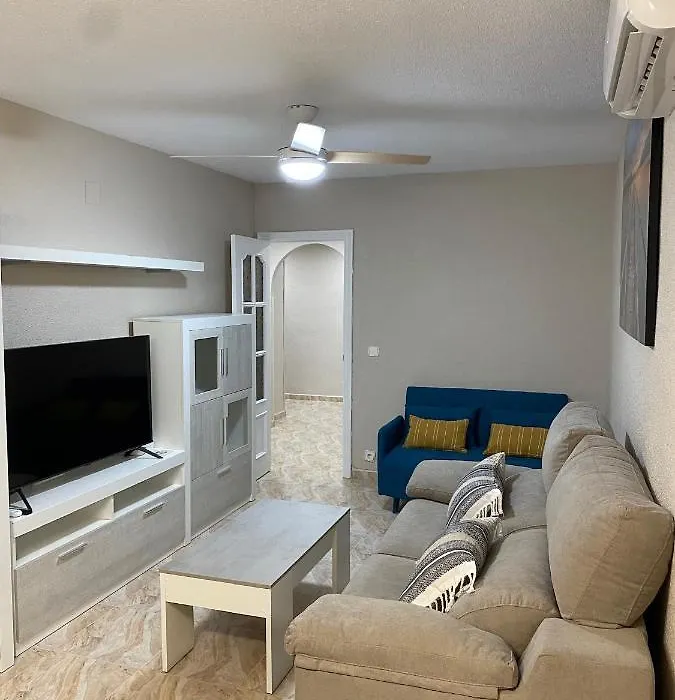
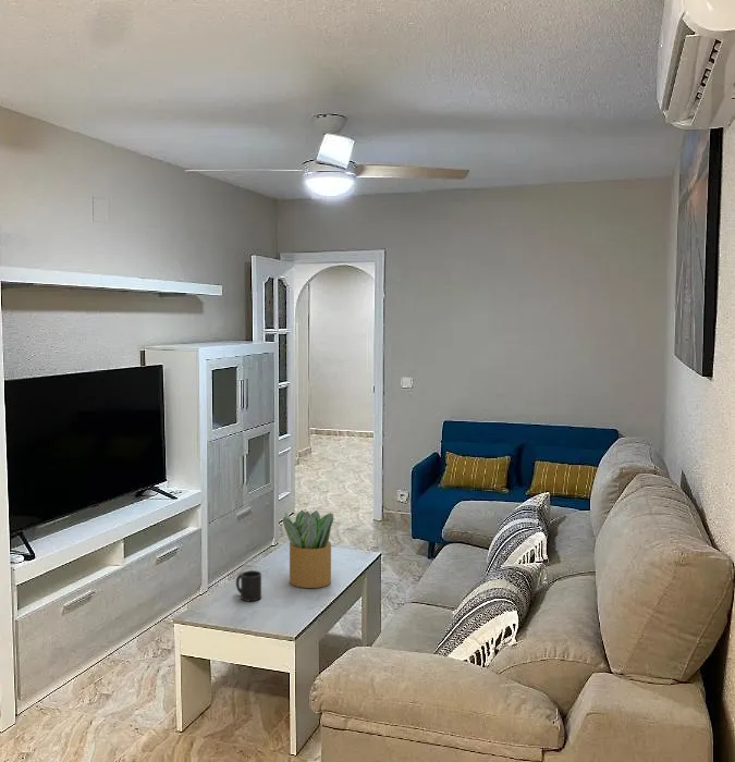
+ potted plant [282,509,335,589]
+ mug [235,569,262,602]
